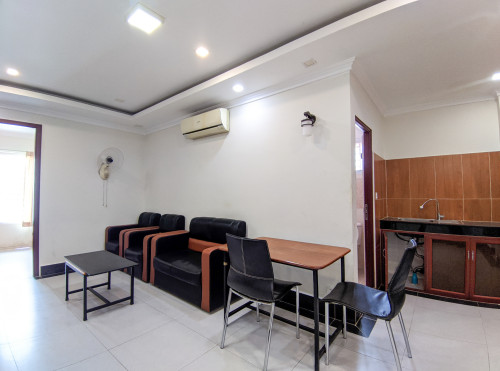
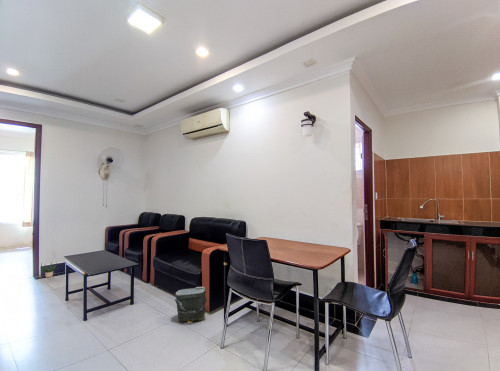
+ bag [174,286,208,323]
+ potted plant [40,261,58,279]
